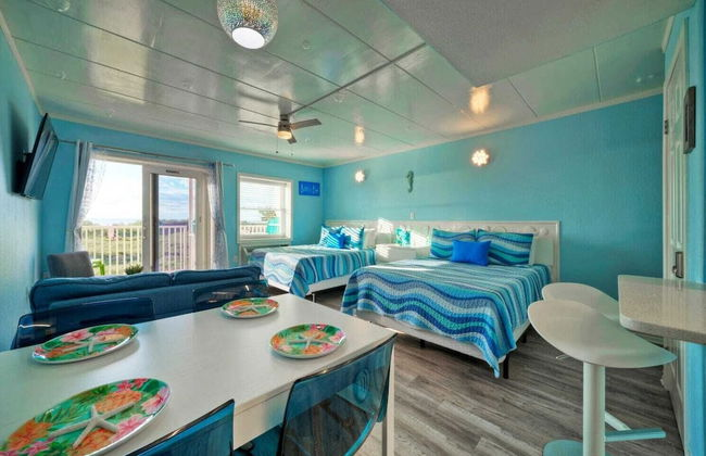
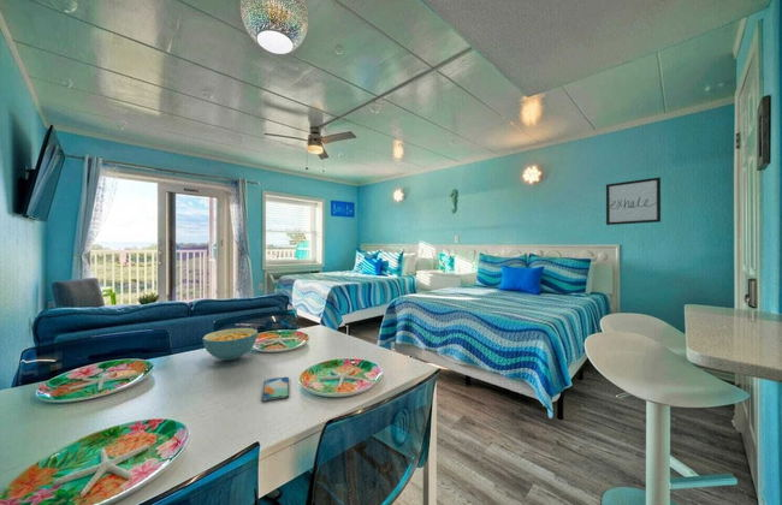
+ cereal bowl [201,327,259,362]
+ wall art [605,177,662,226]
+ smartphone [260,376,290,403]
